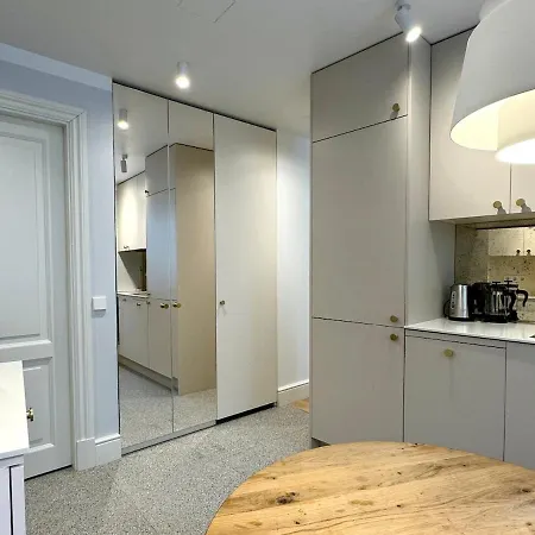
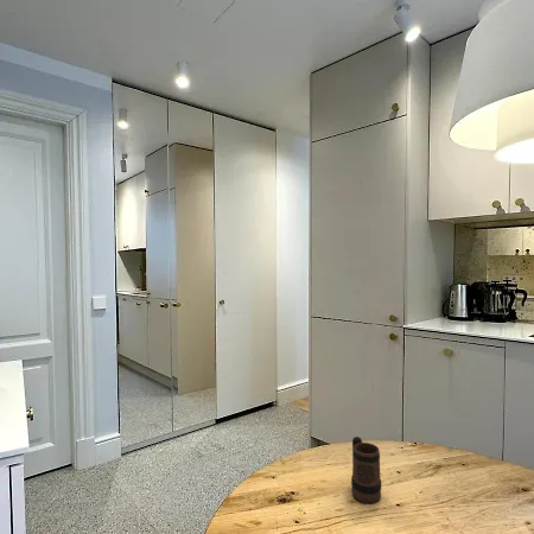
+ mug [350,436,382,504]
